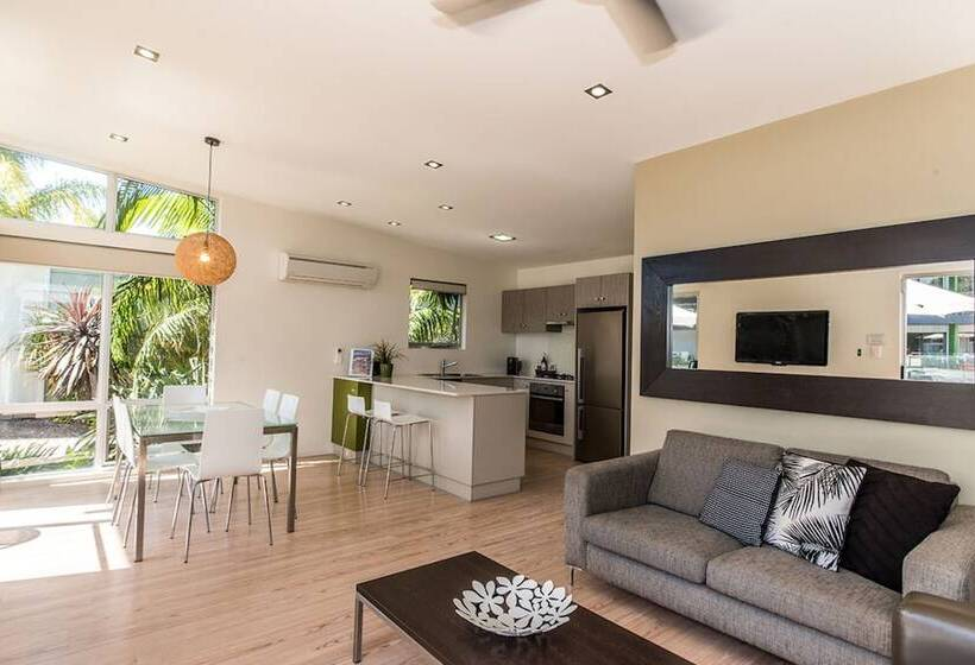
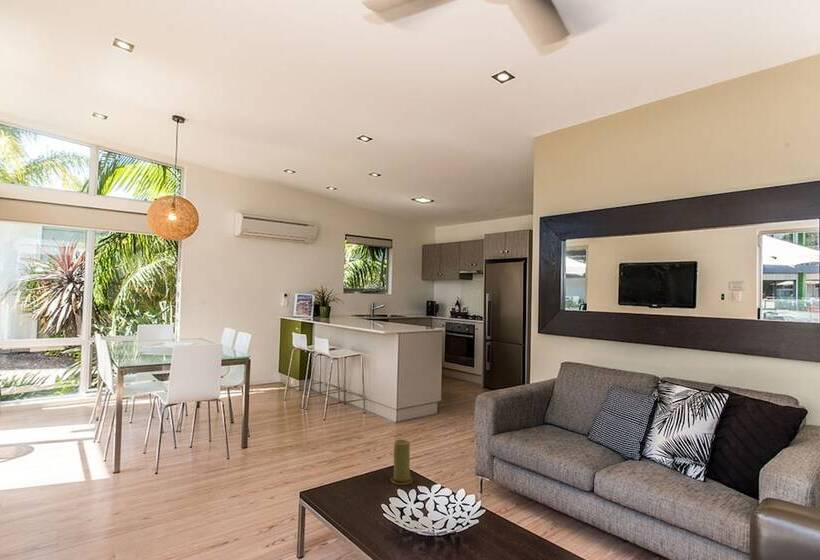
+ candle [390,439,414,486]
